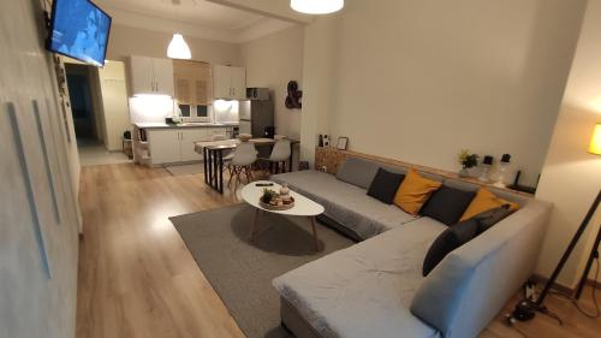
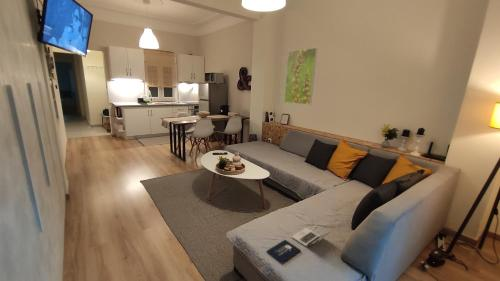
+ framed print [283,47,318,106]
+ laptop [265,227,333,265]
